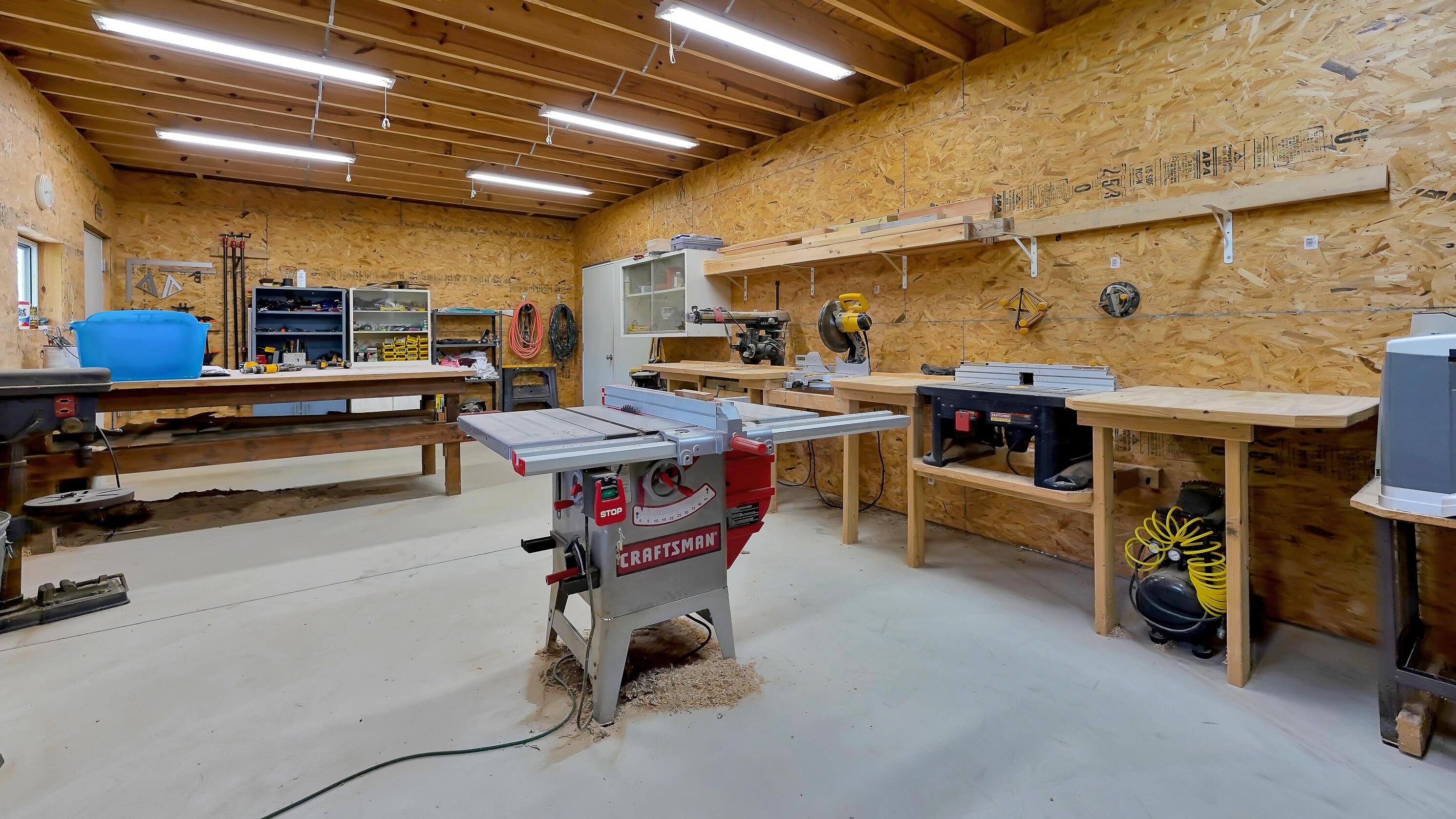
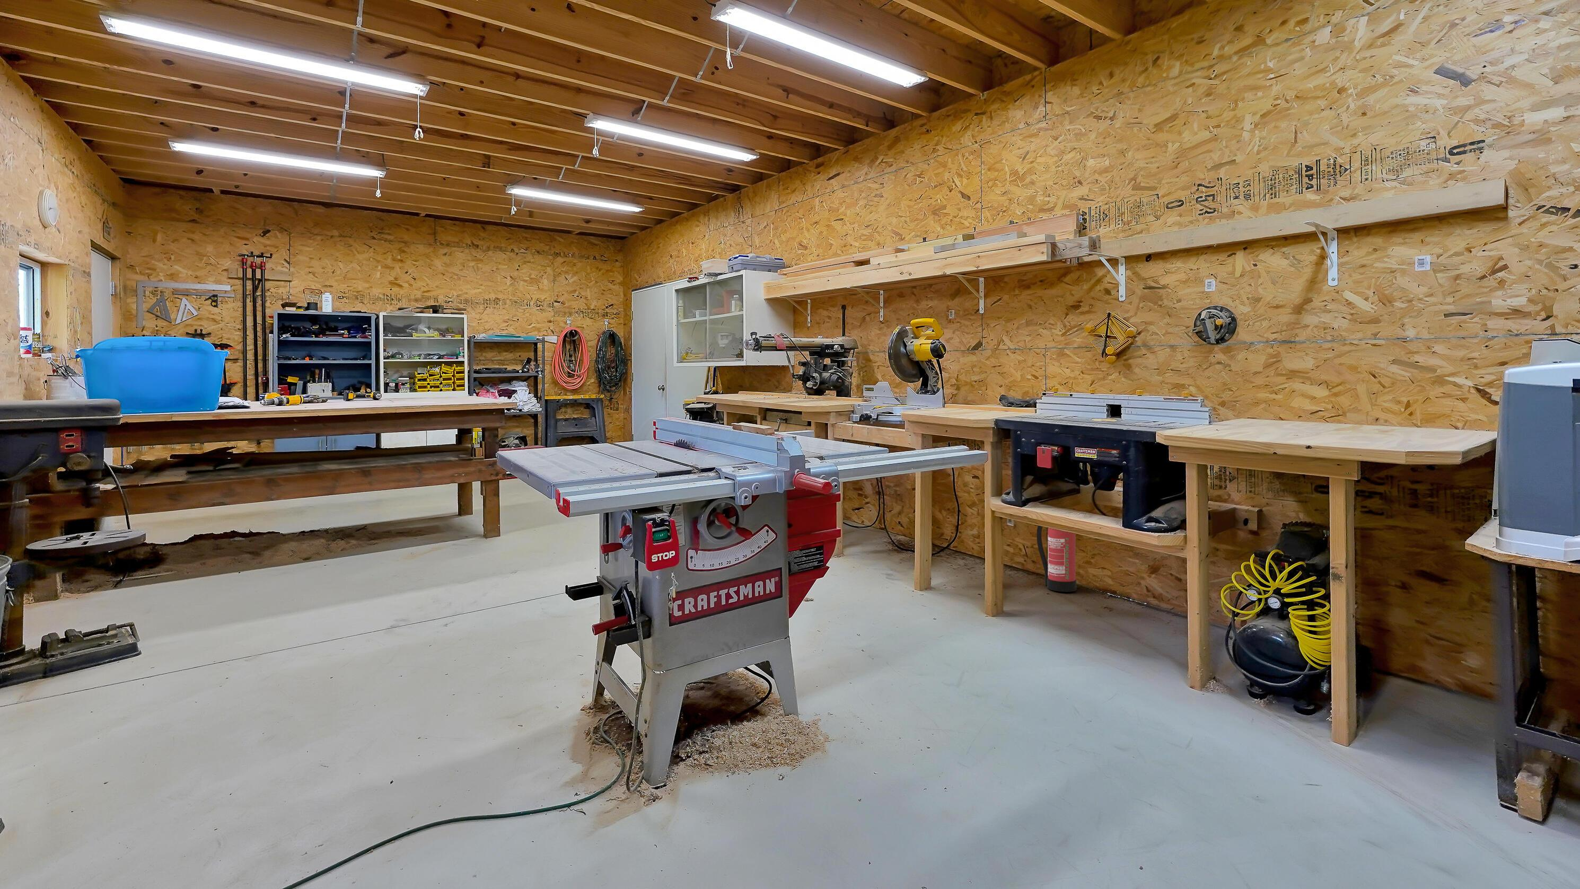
+ fire extinguisher [1036,525,1076,593]
